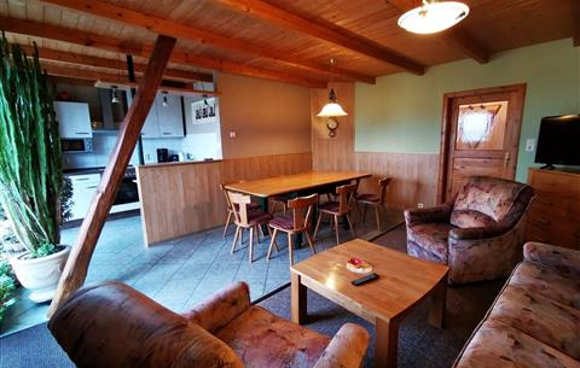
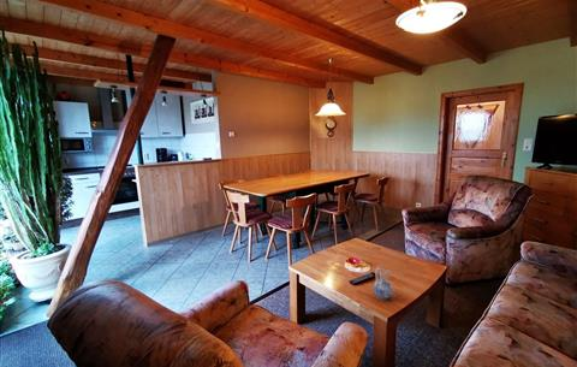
+ ceramic pitcher [373,266,394,300]
